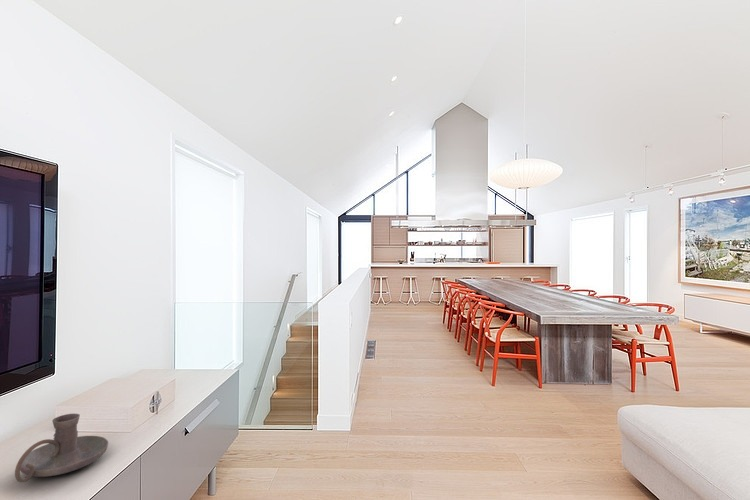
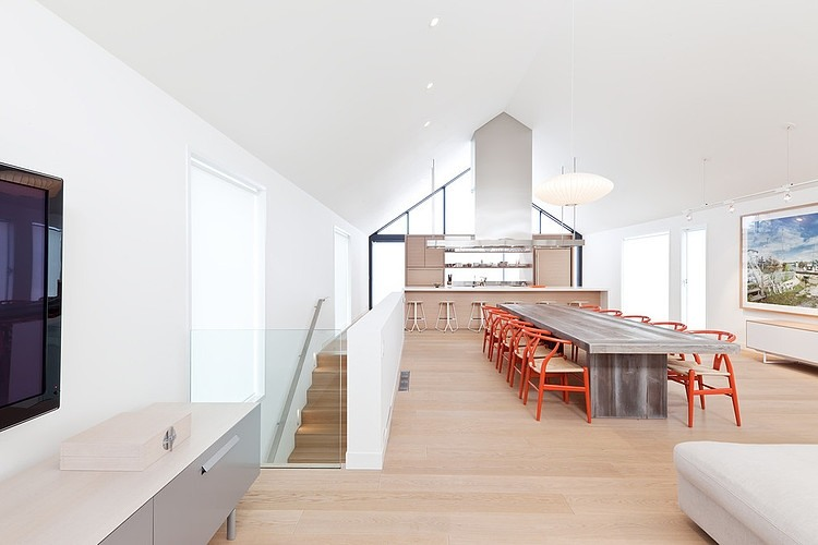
- candle holder [14,413,109,483]
